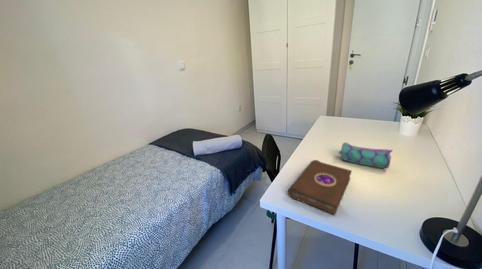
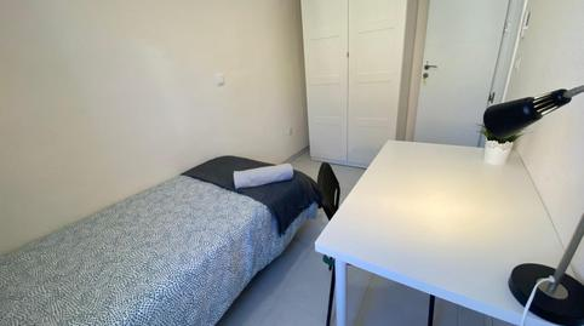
- book [287,159,353,216]
- pencil case [338,141,394,170]
